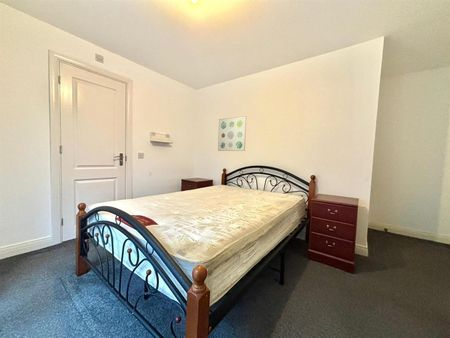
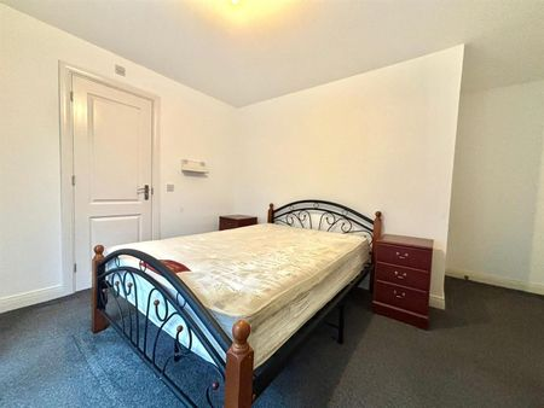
- wall art [217,115,247,152]
